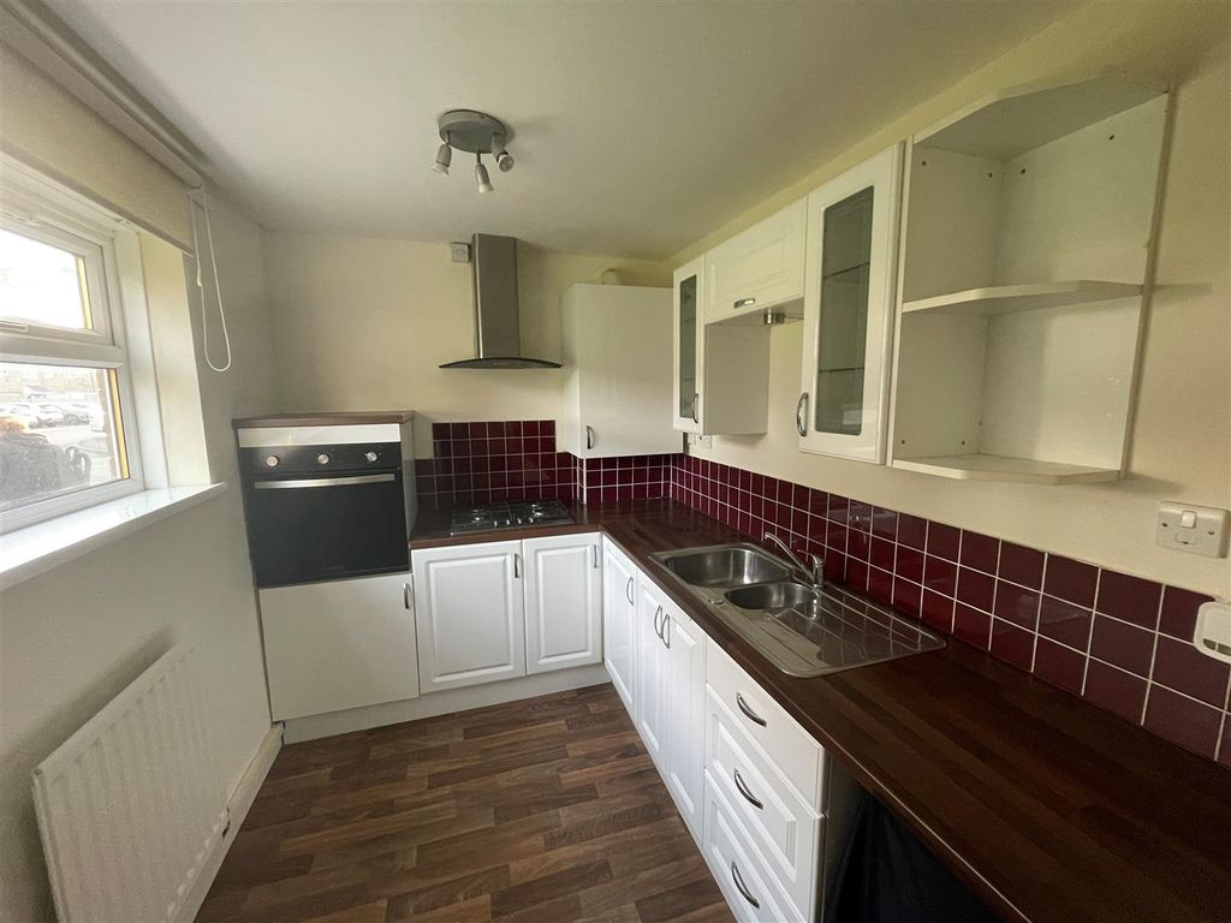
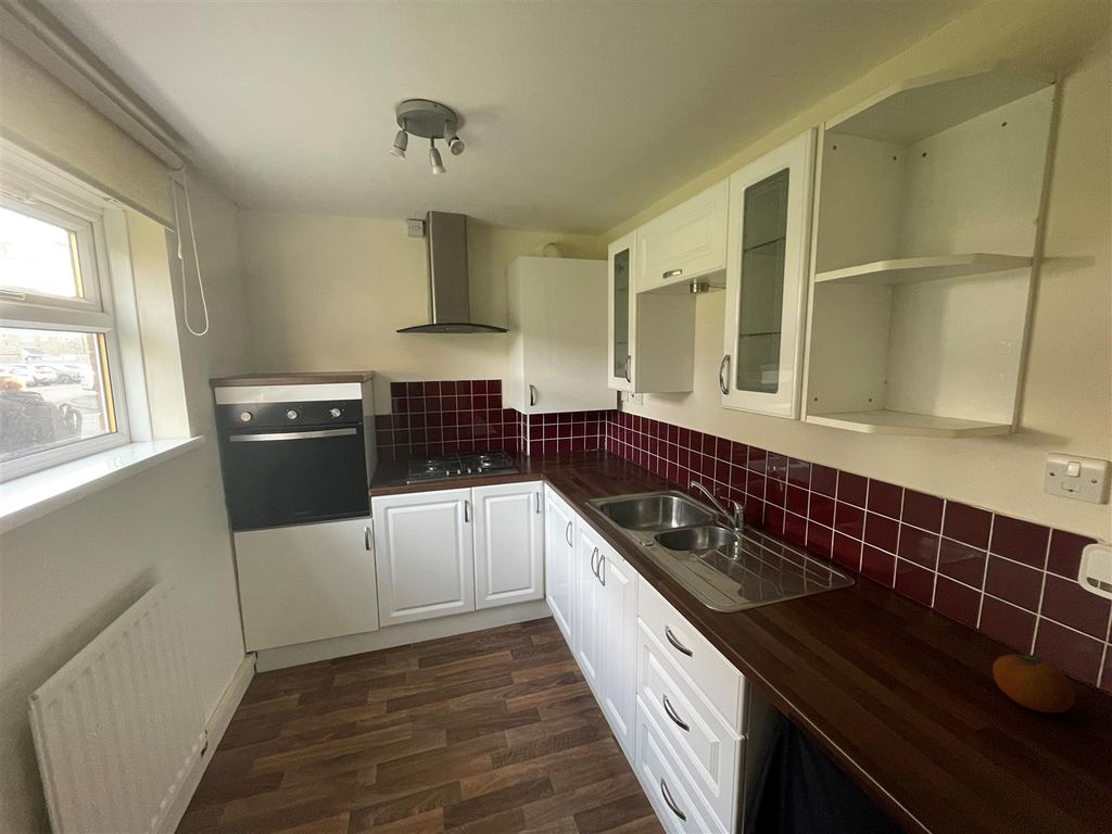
+ fruit [991,654,1076,715]
